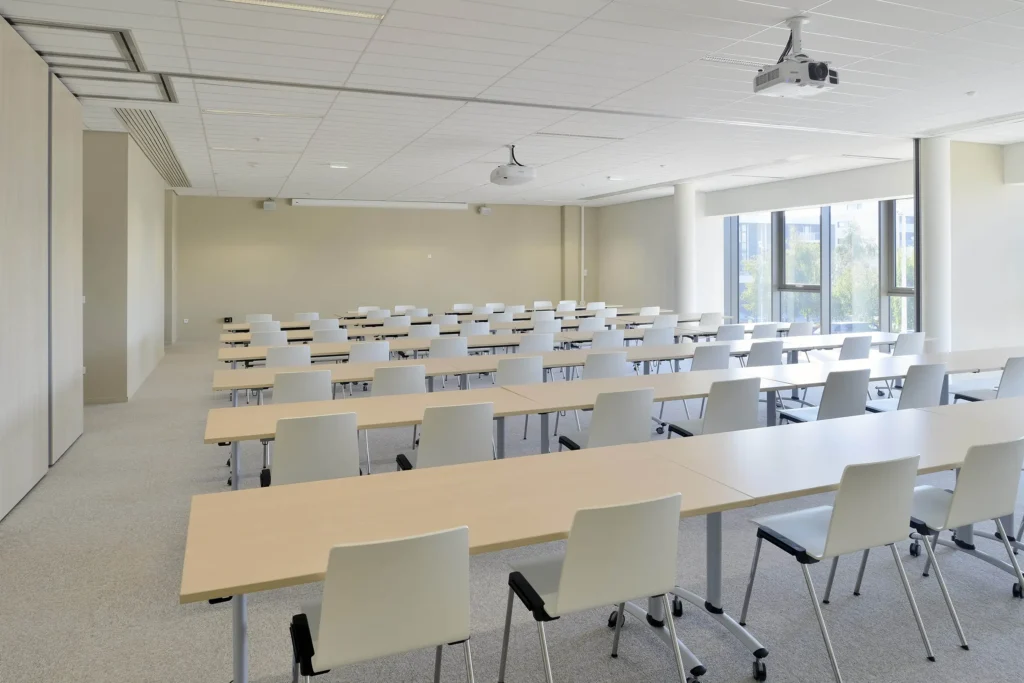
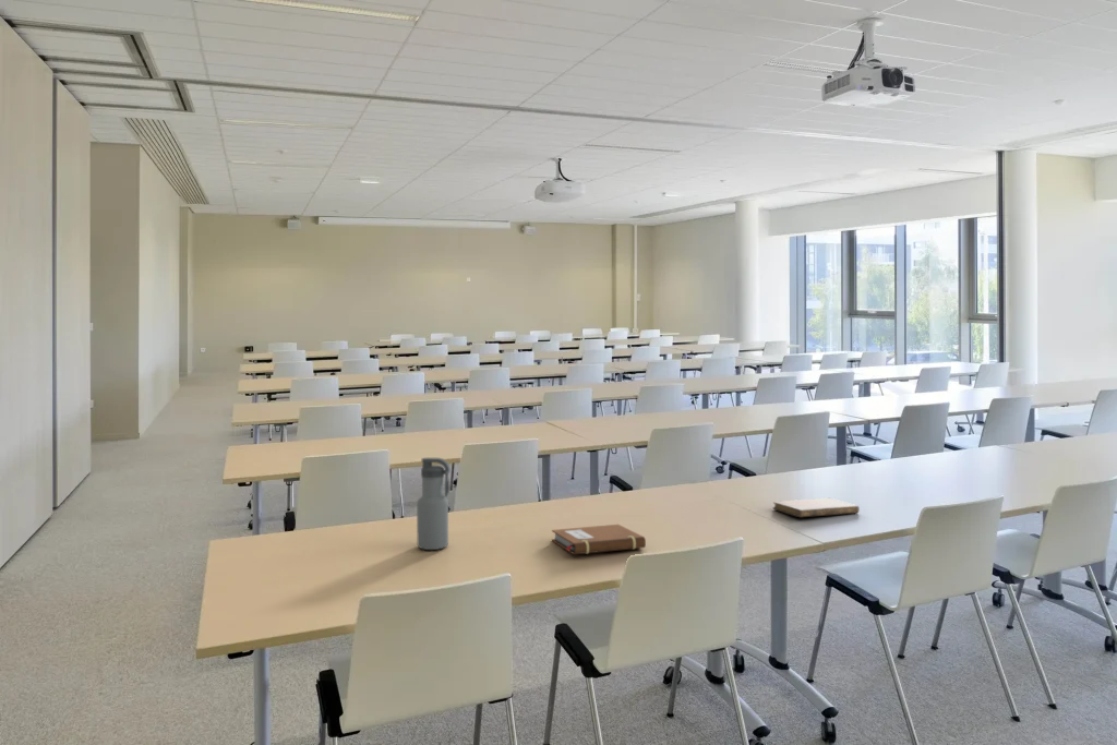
+ notebook [772,497,861,518]
+ notebook [551,524,647,555]
+ water bottle [416,457,451,551]
